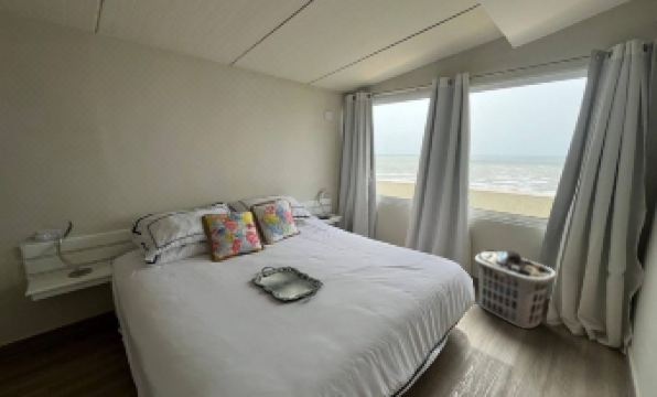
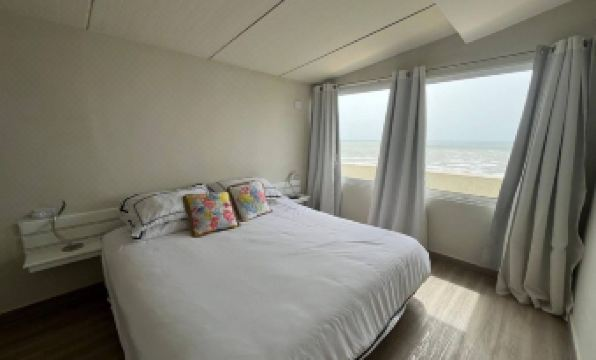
- serving tray [251,266,324,302]
- clothes hamper [474,248,558,330]
